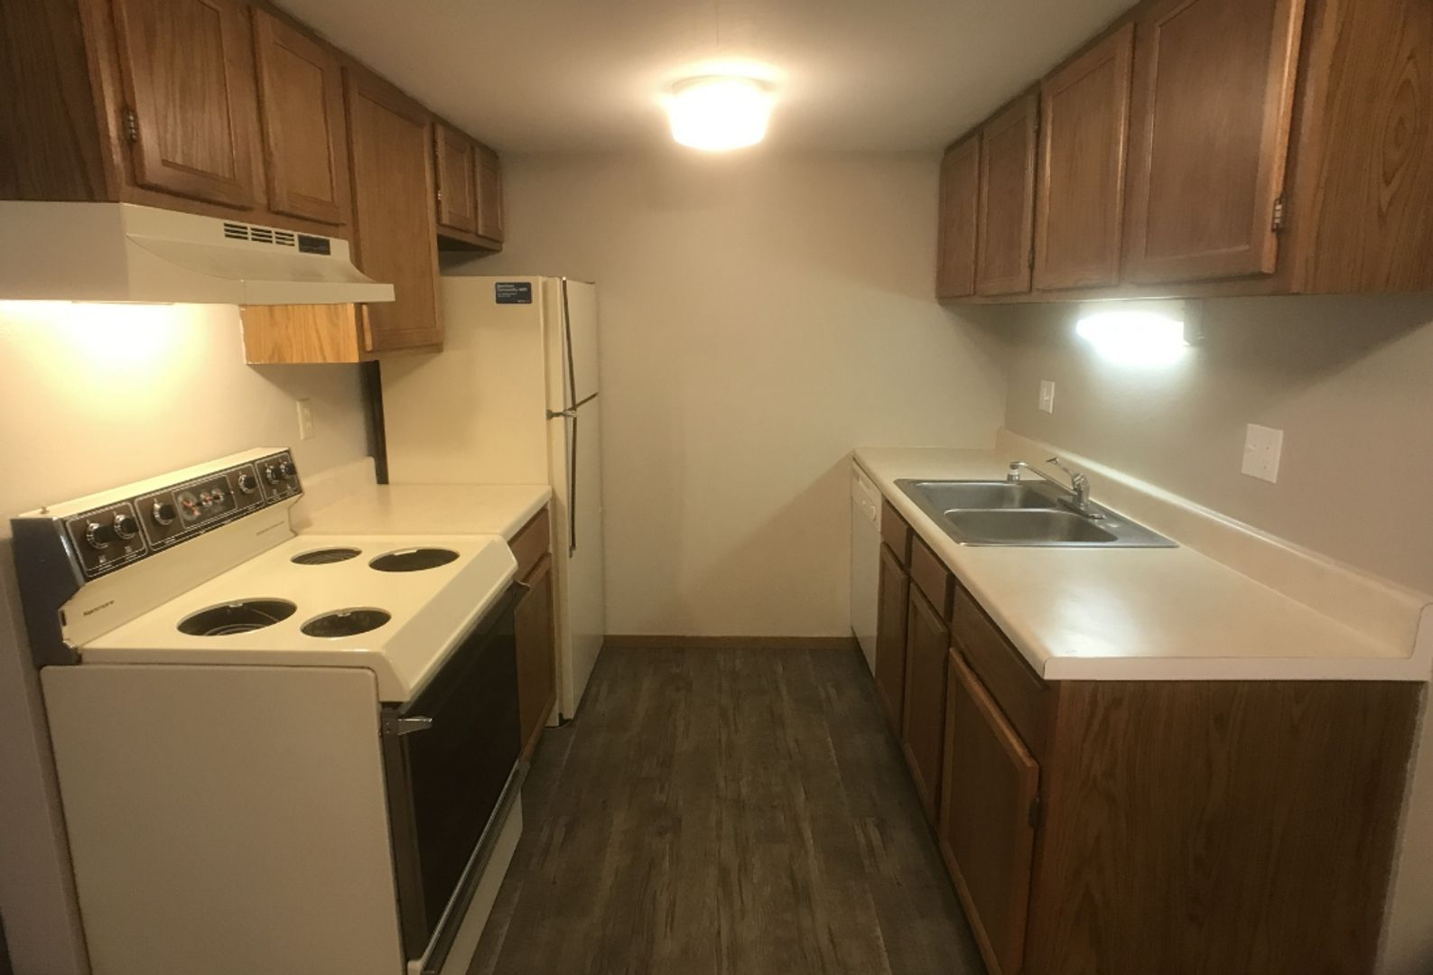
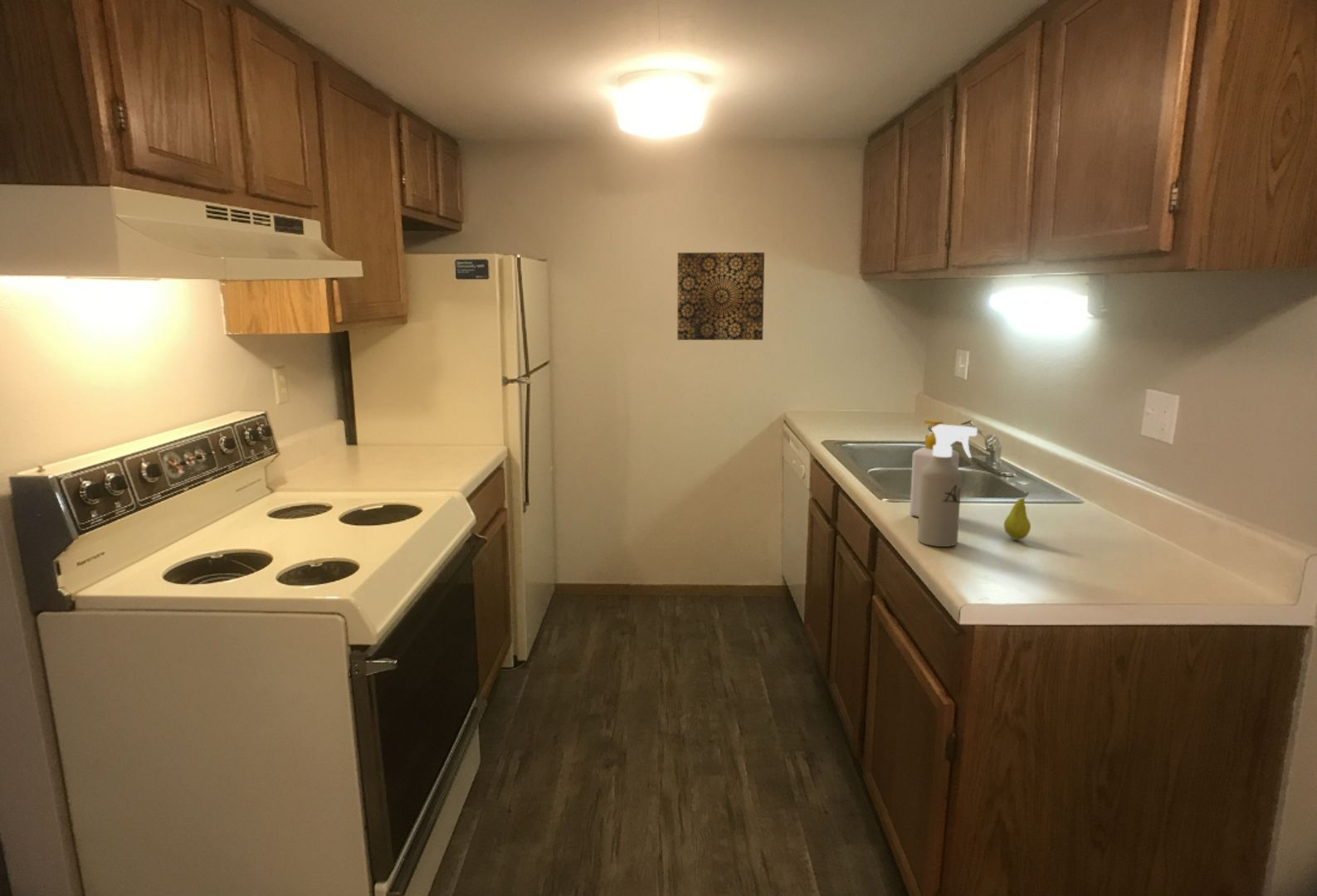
+ soap bottle [909,419,960,518]
+ spray bottle [917,424,978,548]
+ fruit [1003,491,1032,541]
+ wall art [676,251,765,341]
